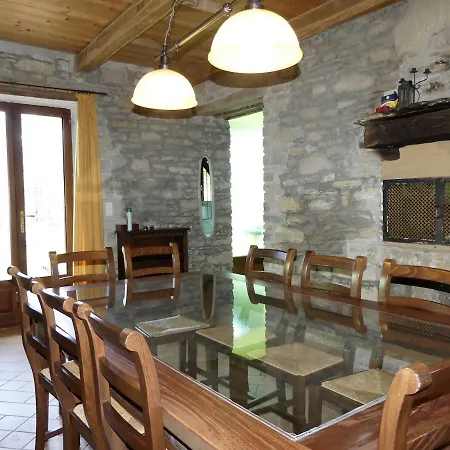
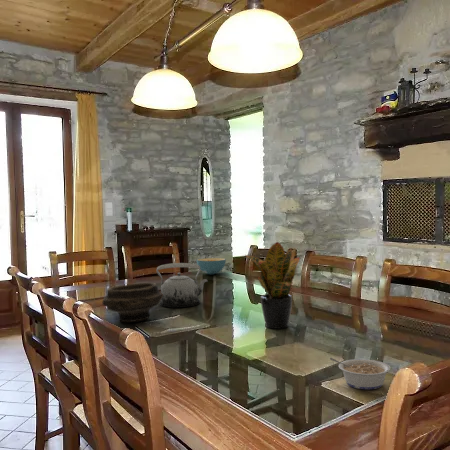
+ potted plant [245,241,301,330]
+ cereal bowl [196,257,227,275]
+ teapot [156,262,209,308]
+ legume [329,357,391,390]
+ bowl [101,282,163,323]
